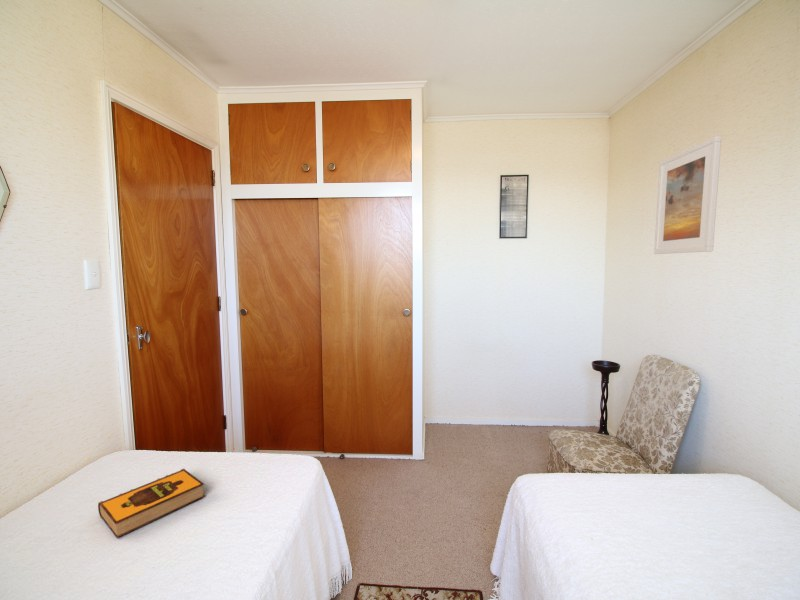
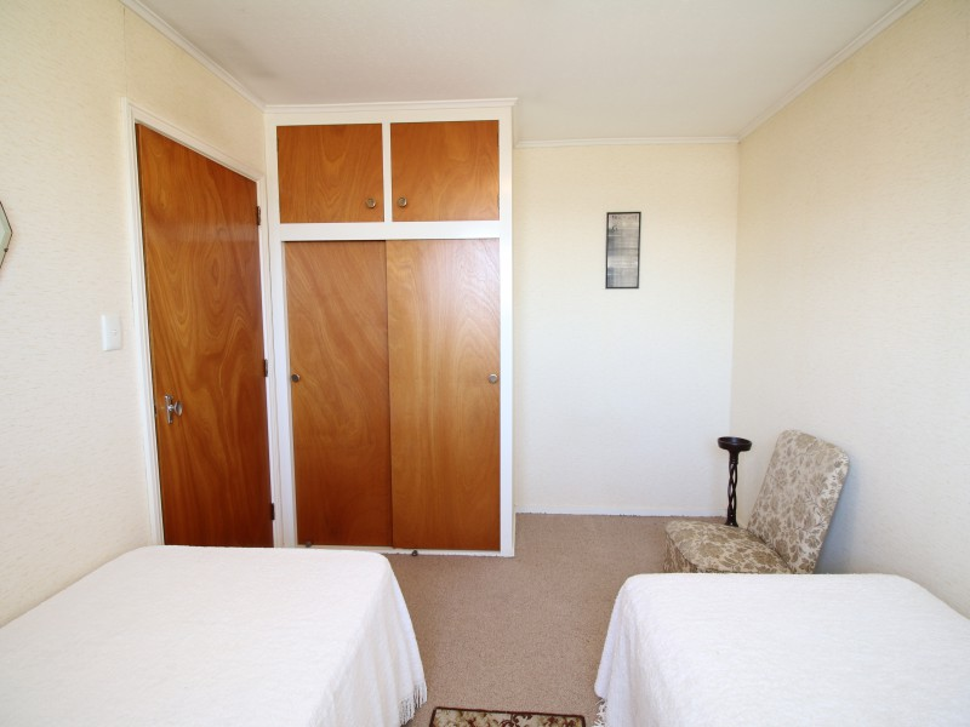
- hardback book [97,468,206,539]
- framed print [653,135,722,255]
